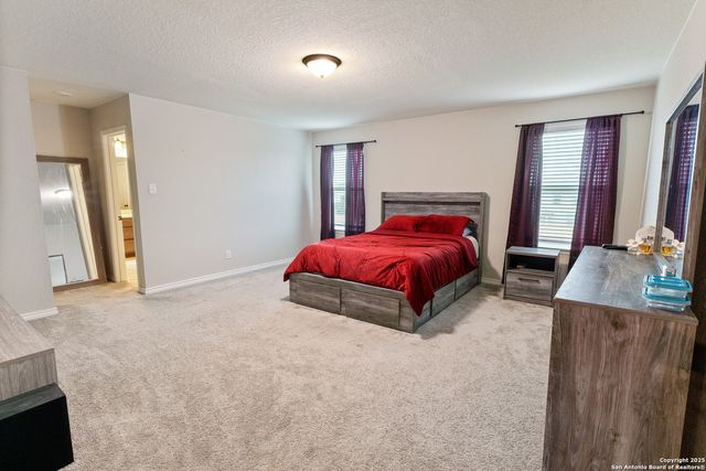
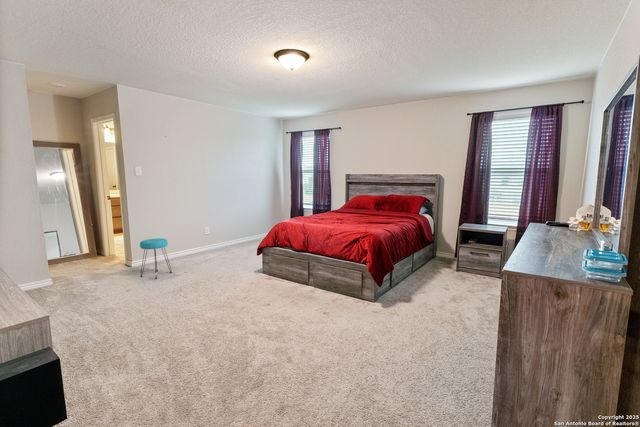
+ stool [139,237,173,279]
